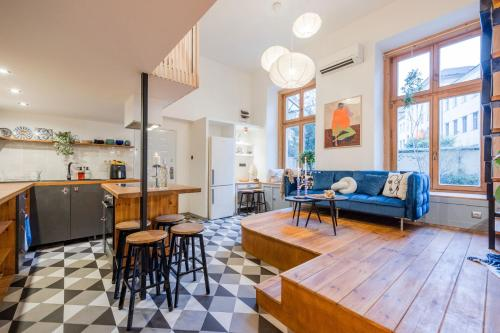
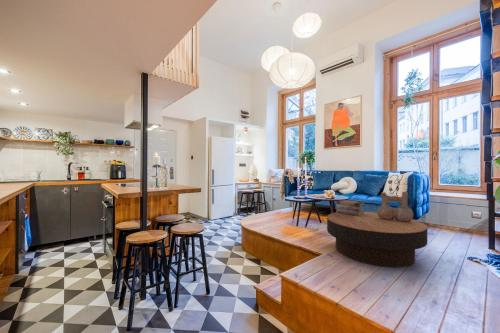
+ ceramic vessel [376,191,414,222]
+ coffee table [326,211,428,268]
+ book stack [335,199,366,216]
